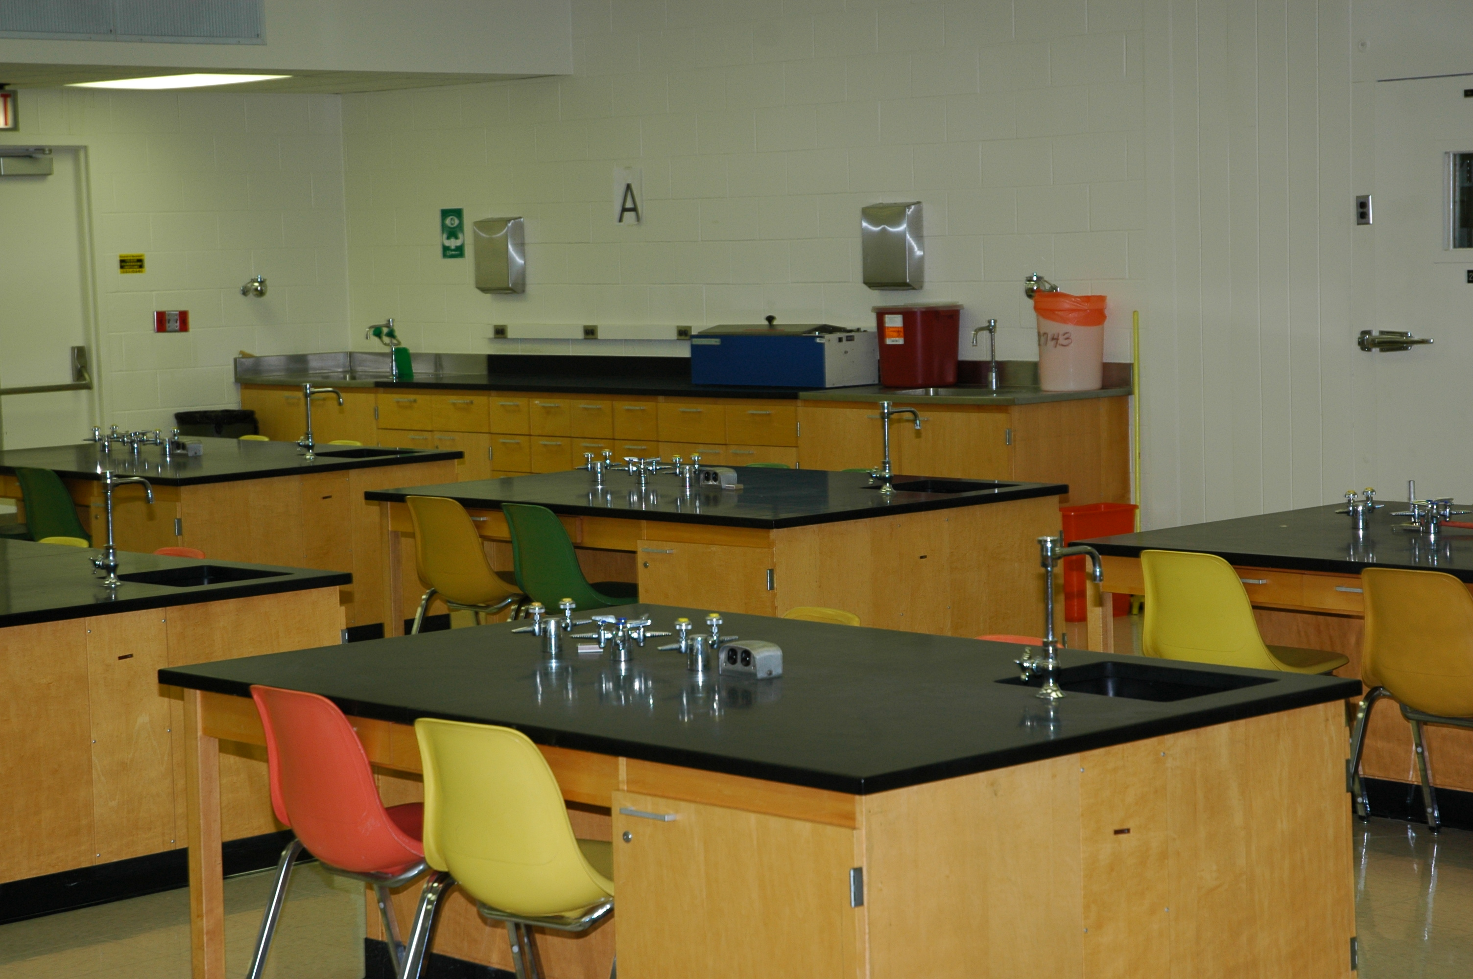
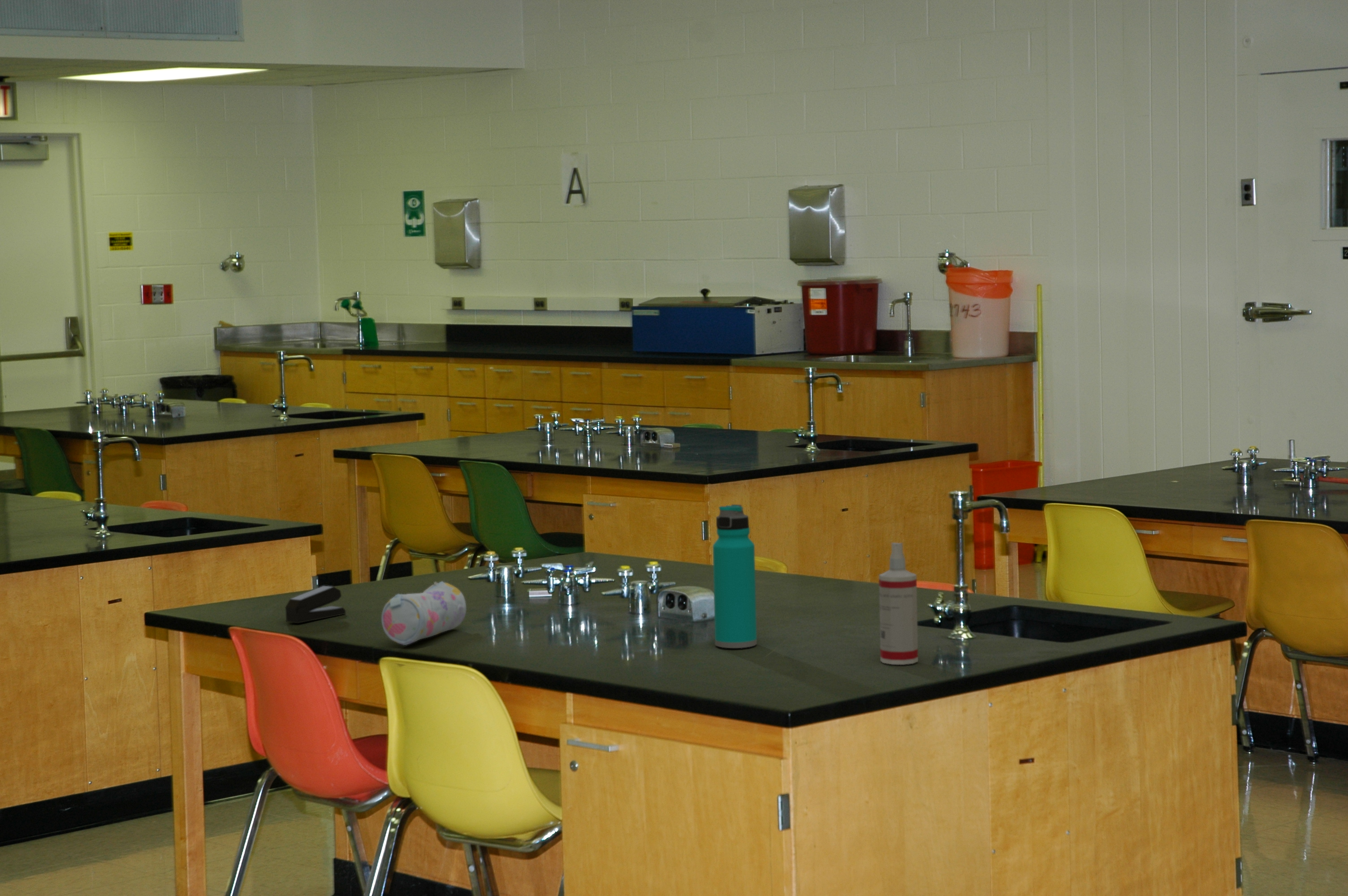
+ water bottle [713,504,757,649]
+ stapler [285,586,346,624]
+ spray bottle [878,542,919,665]
+ pencil case [381,581,467,646]
